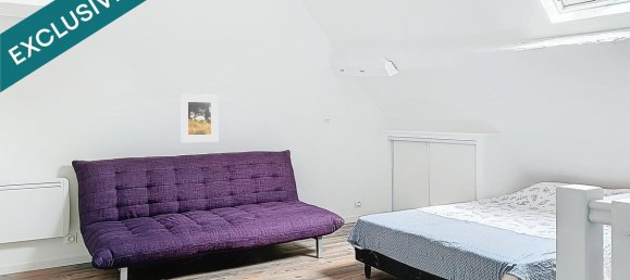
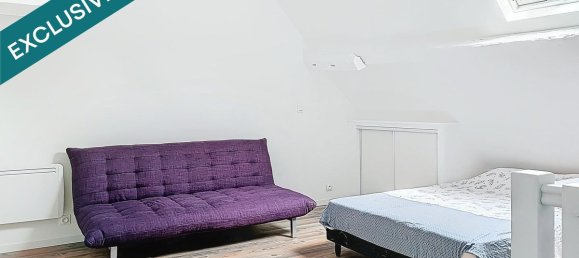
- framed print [178,93,219,143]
